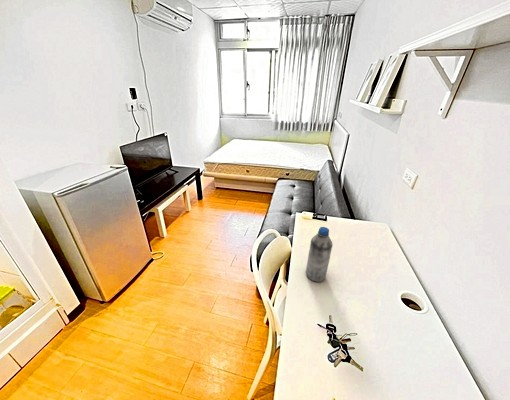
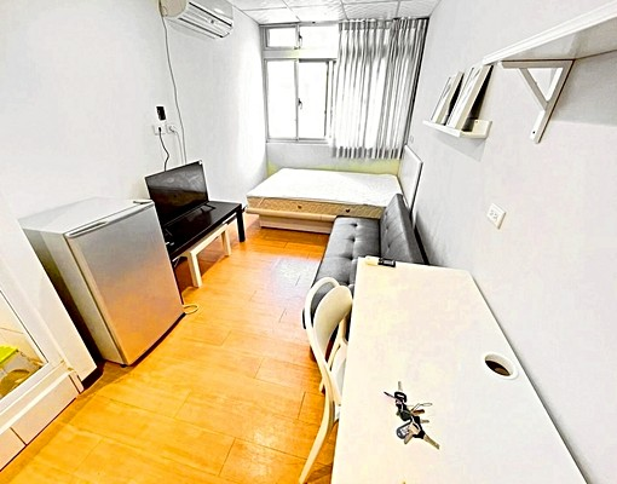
- water bottle [305,226,334,283]
